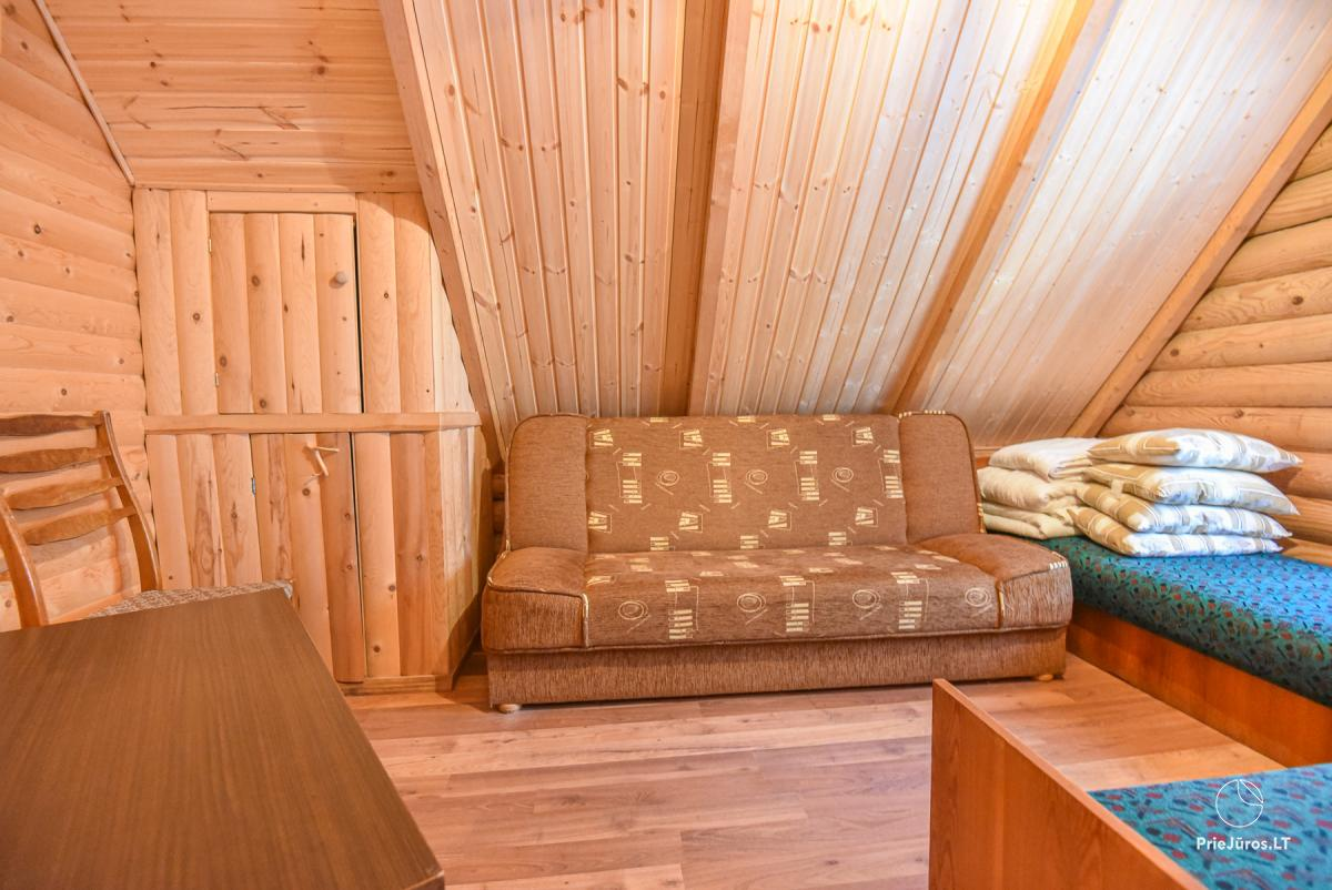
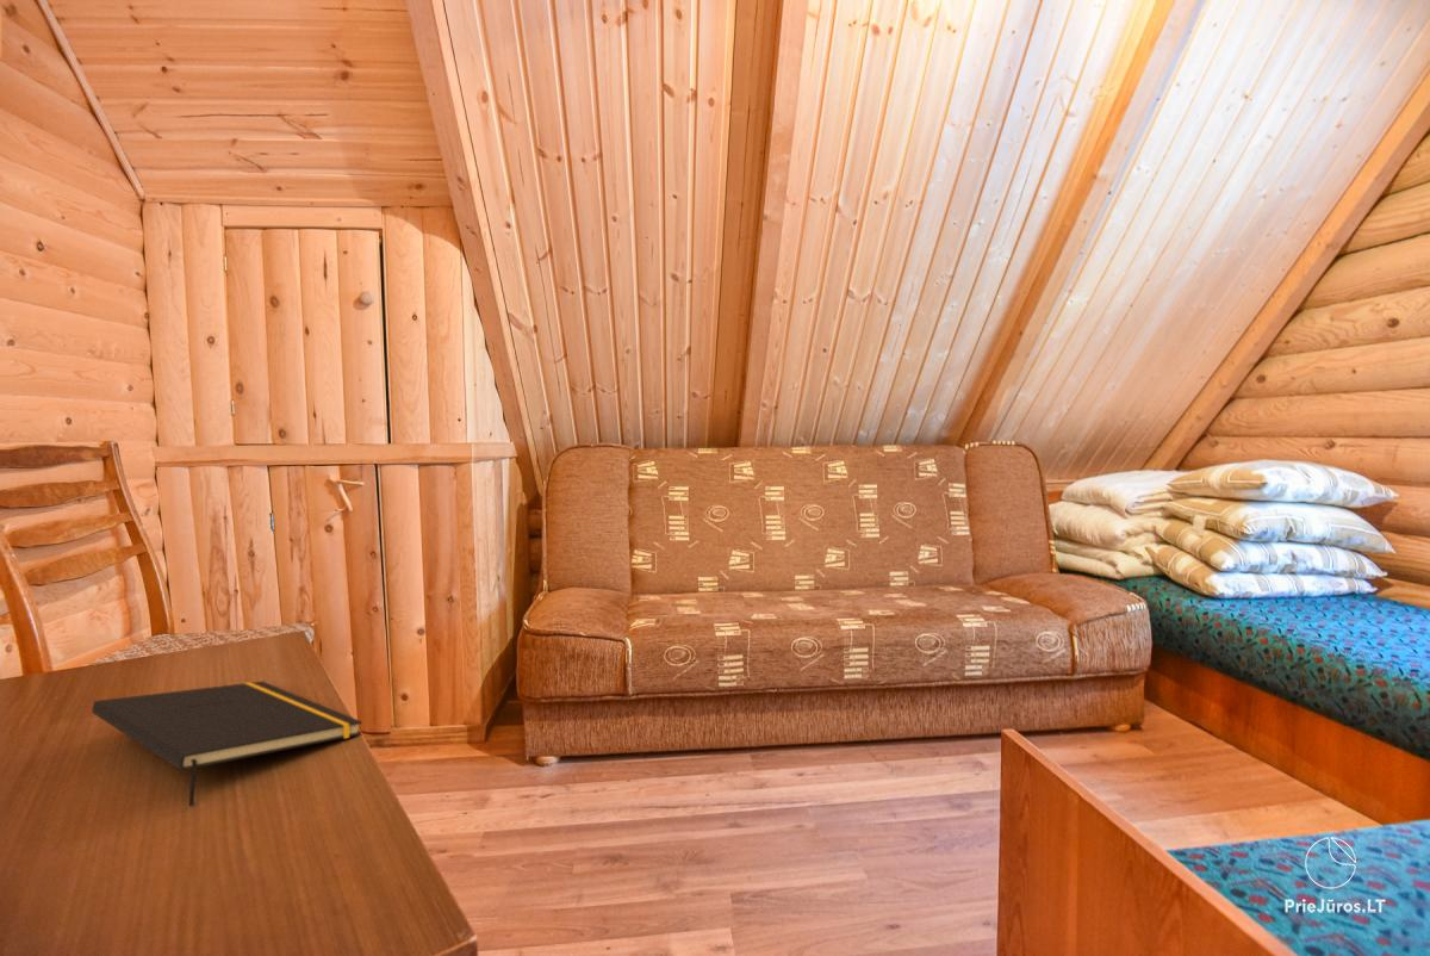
+ notepad [91,681,363,807]
